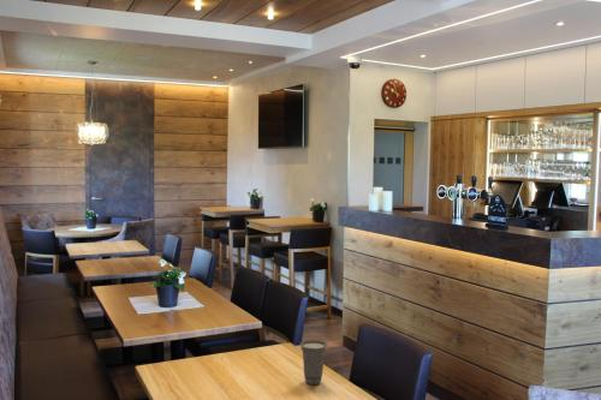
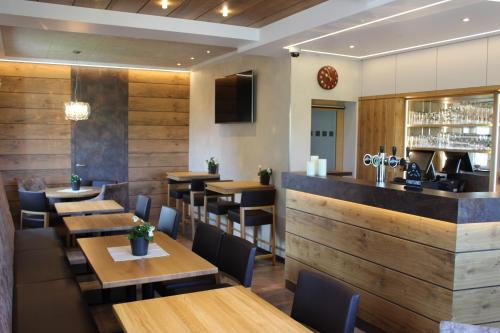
- cup [299,339,328,386]
